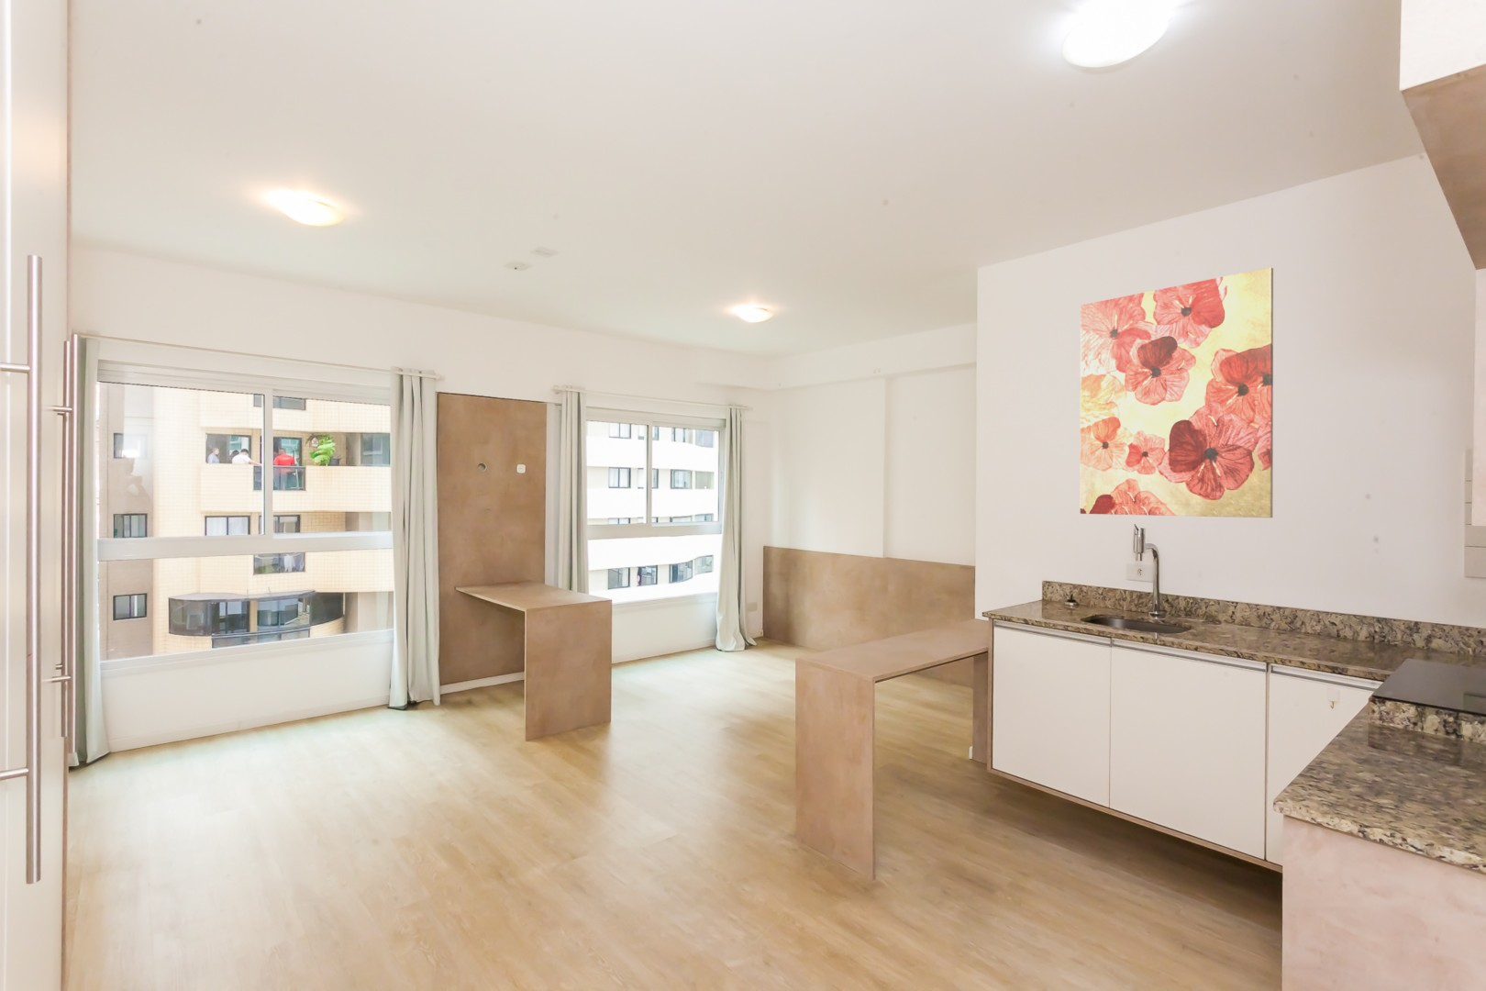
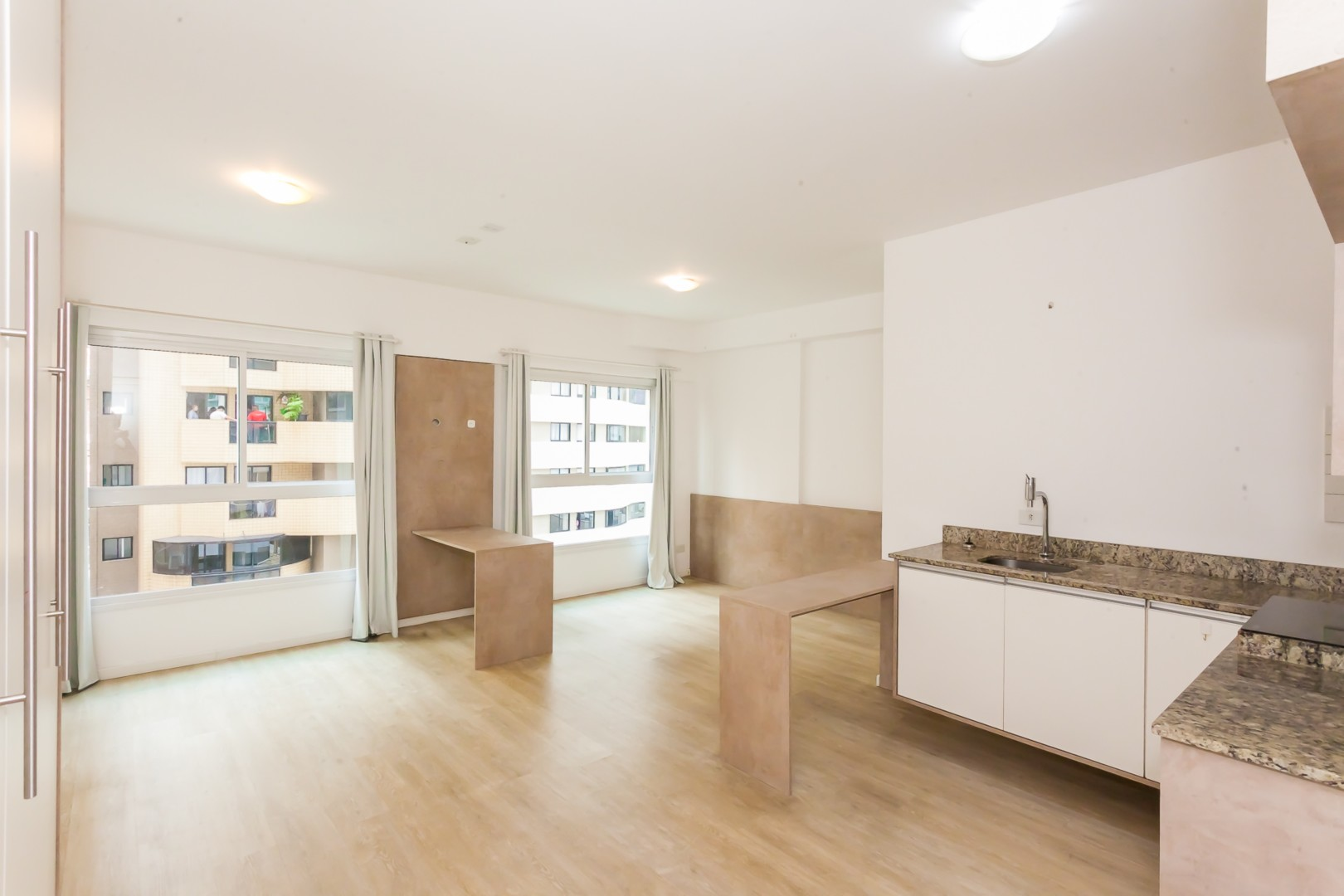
- wall art [1079,267,1274,519]
